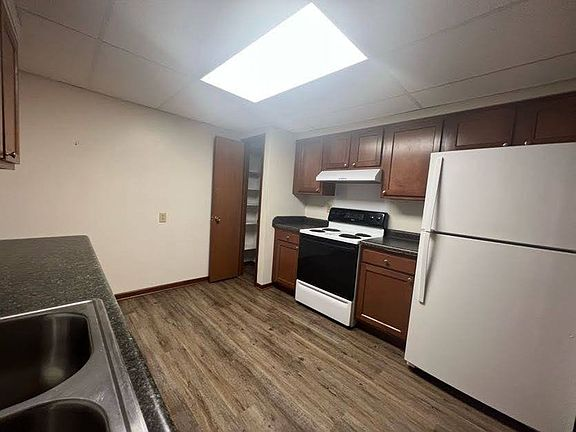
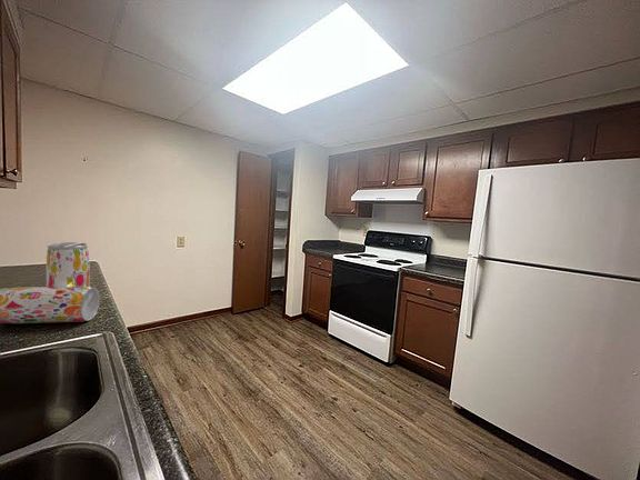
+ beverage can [0,241,101,324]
